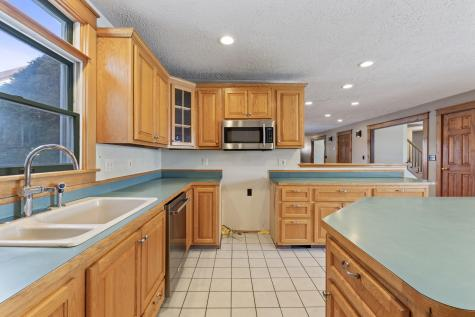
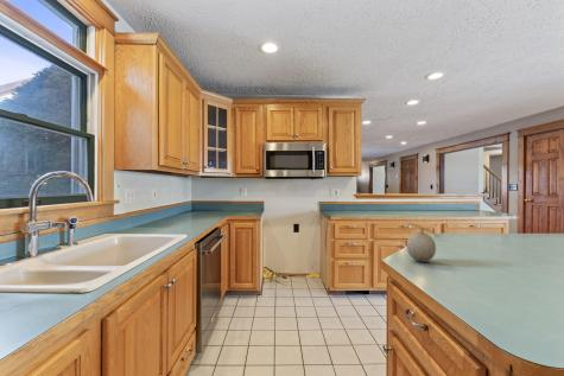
+ fruit [406,222,439,263]
